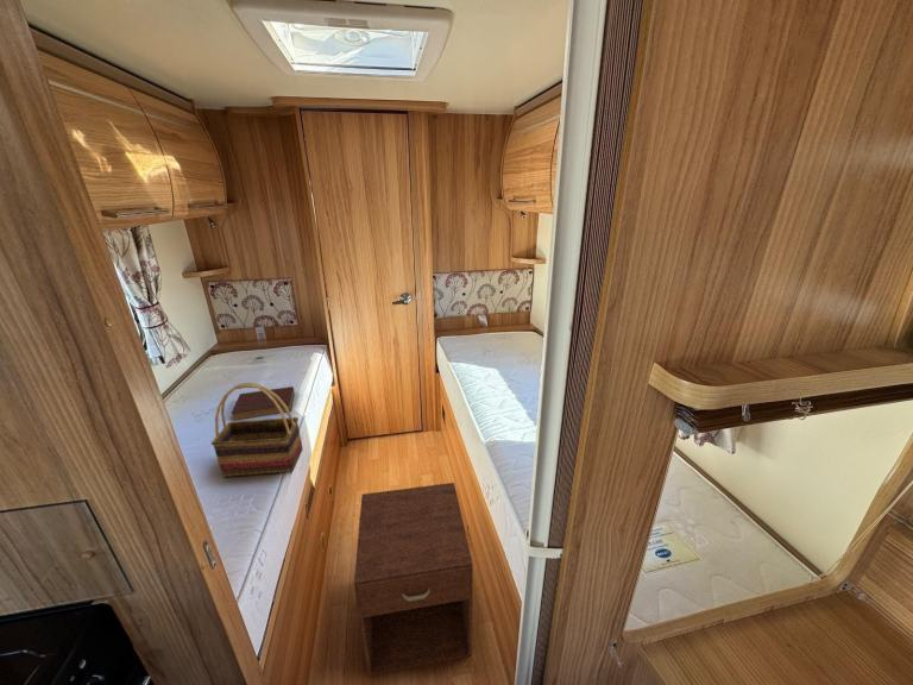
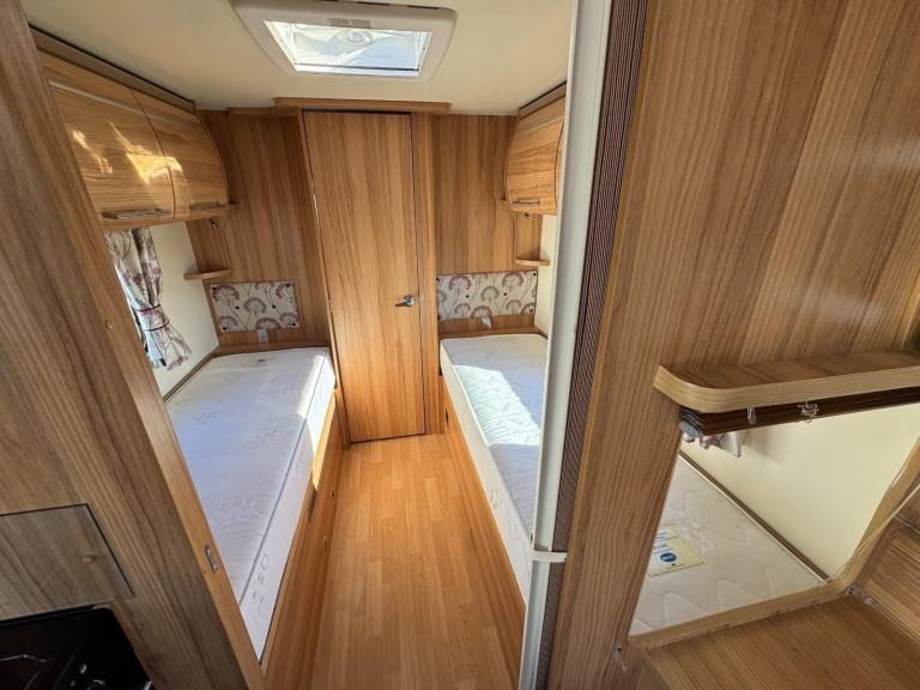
- woven basket [210,382,304,478]
- nightstand [353,482,474,677]
- book [231,385,296,421]
